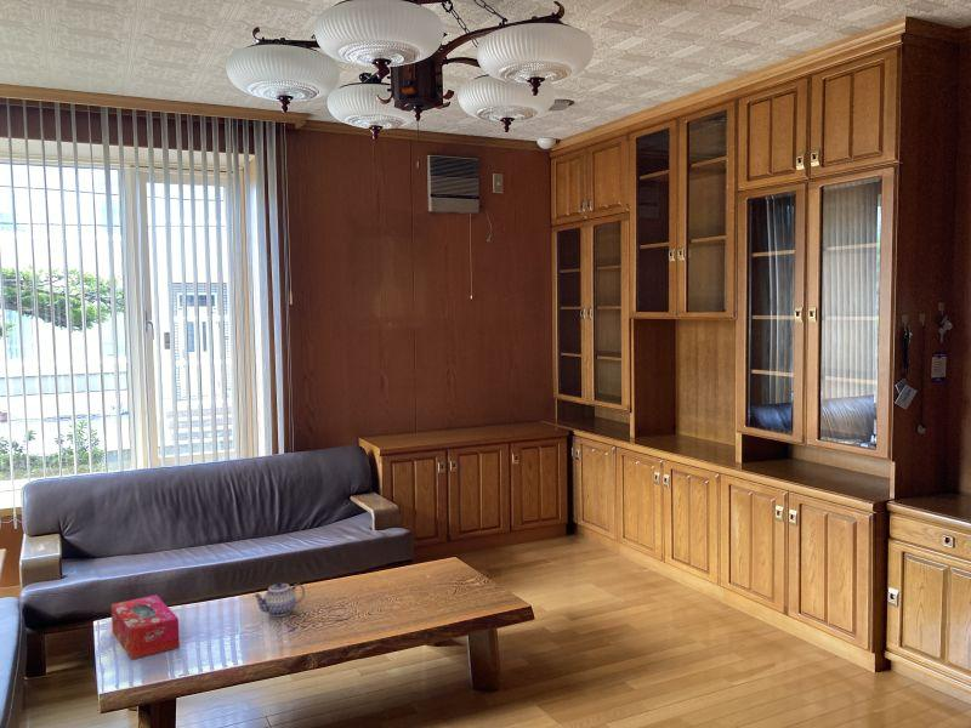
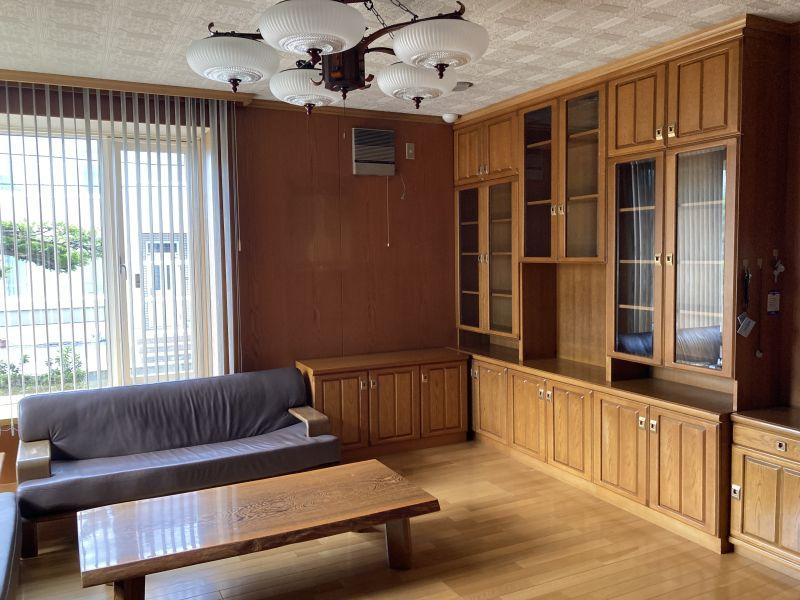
- teapot [252,580,306,618]
- tissue box [110,595,181,660]
